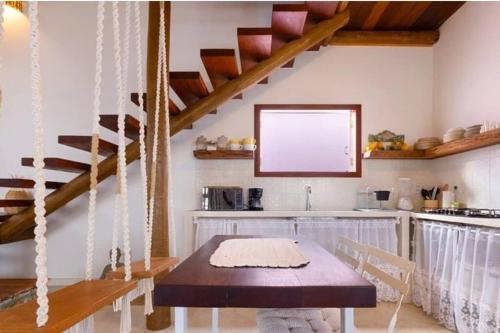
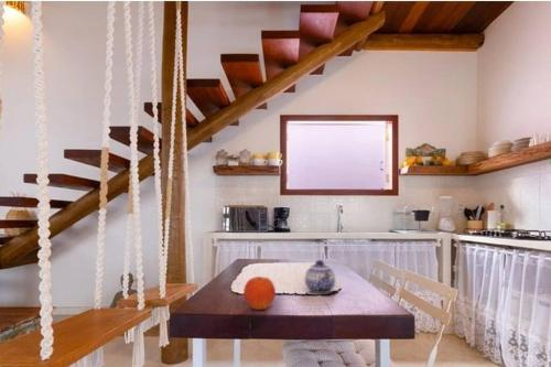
+ teapot [304,259,336,294]
+ fruit [242,276,277,311]
